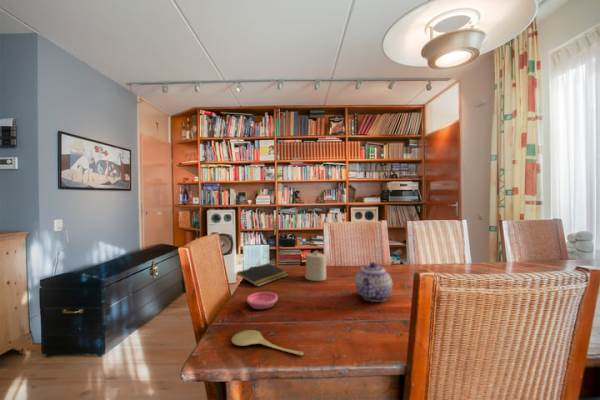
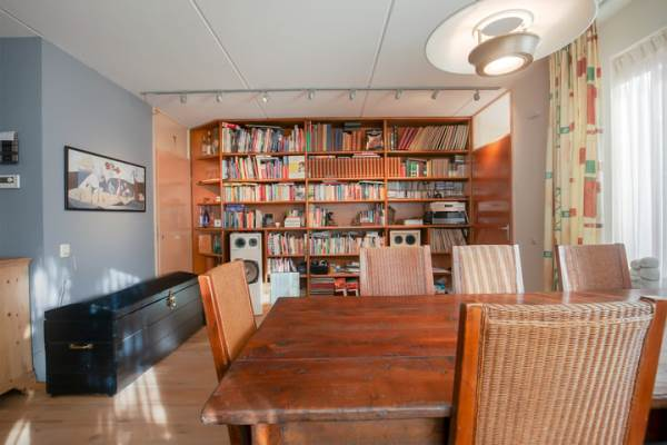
- candle [304,250,327,282]
- spoon [231,329,304,356]
- saucer [246,291,279,310]
- teapot [354,261,393,303]
- notepad [235,262,289,288]
